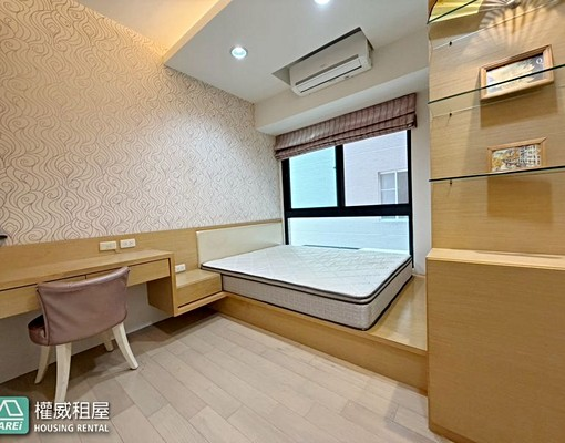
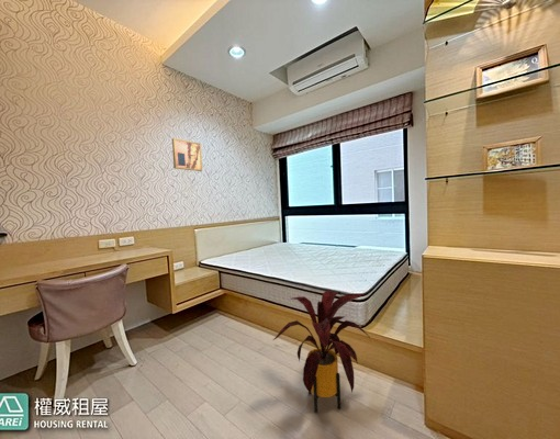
+ wall art [171,137,203,172]
+ house plant [272,290,369,414]
